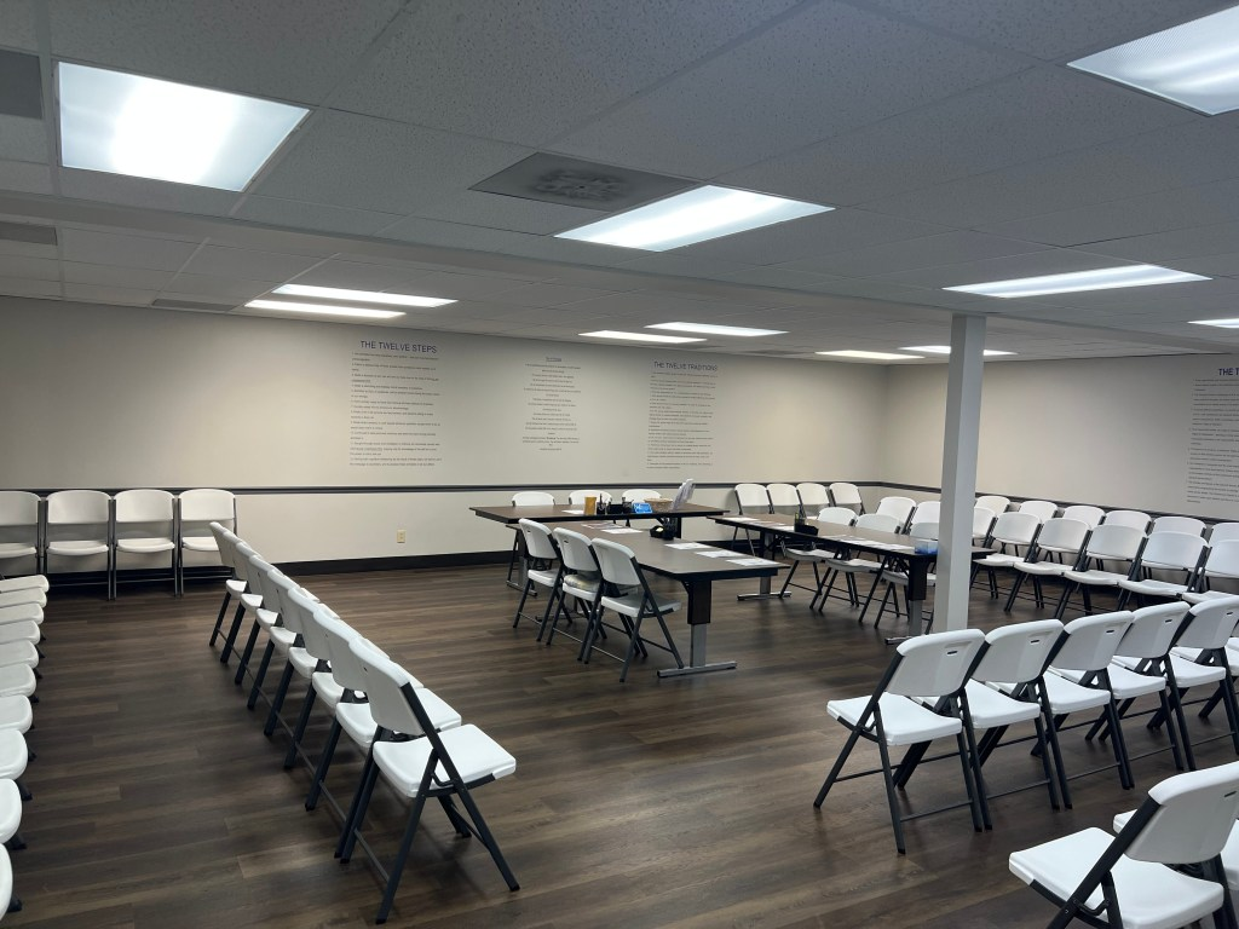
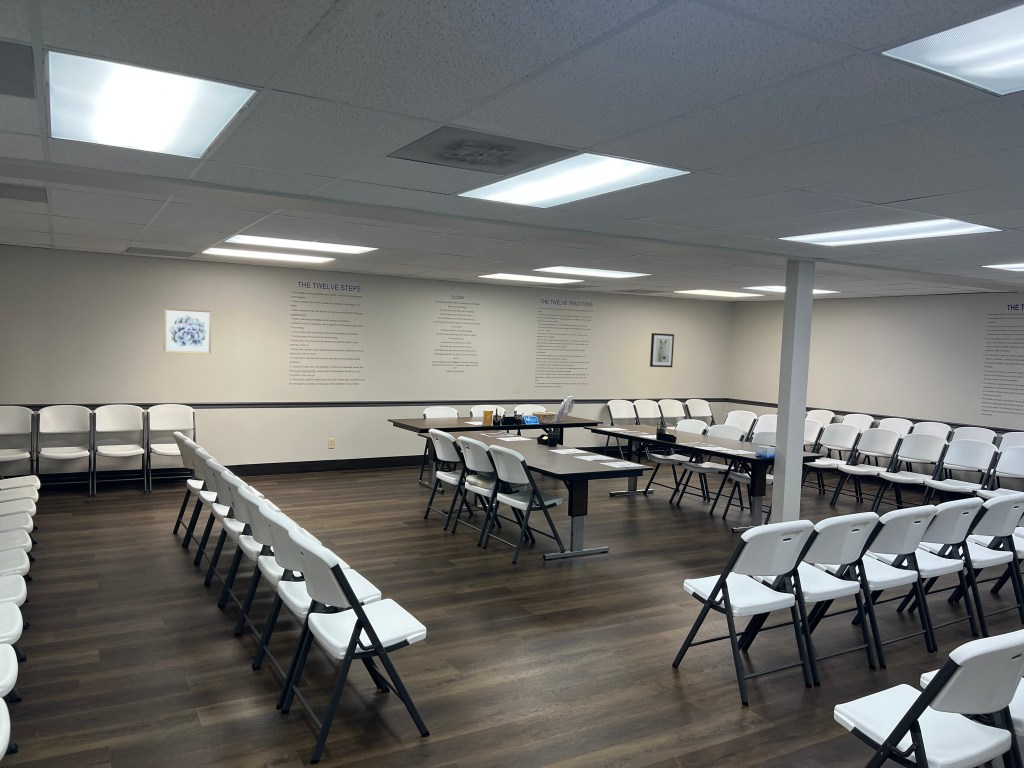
+ wall art [649,332,675,368]
+ wall art [163,307,213,355]
